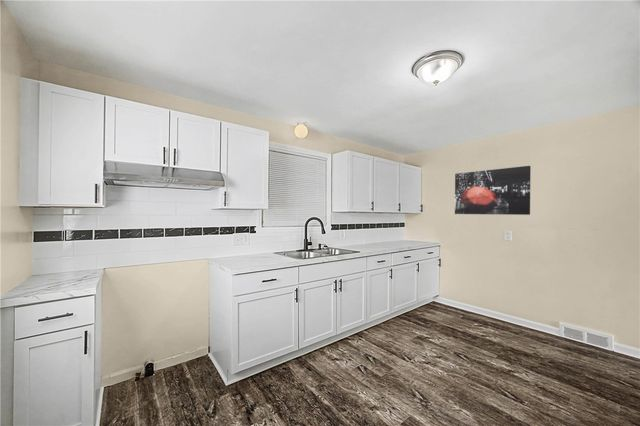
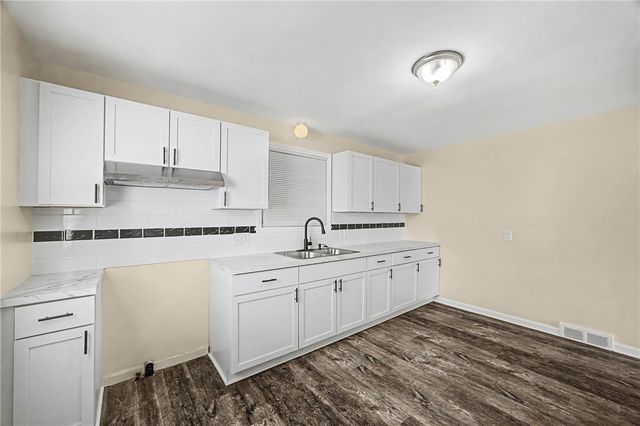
- wall art [454,165,532,216]
